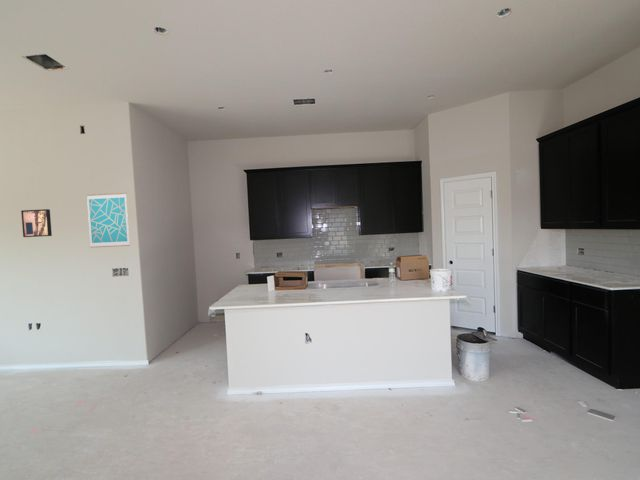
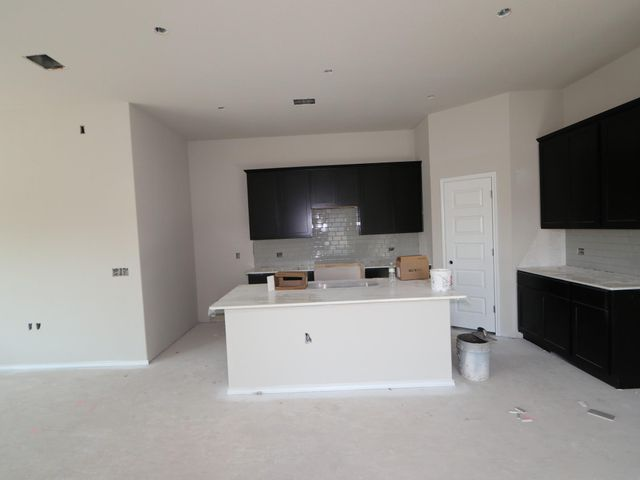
- wall art [20,208,53,238]
- wall art [86,192,131,249]
